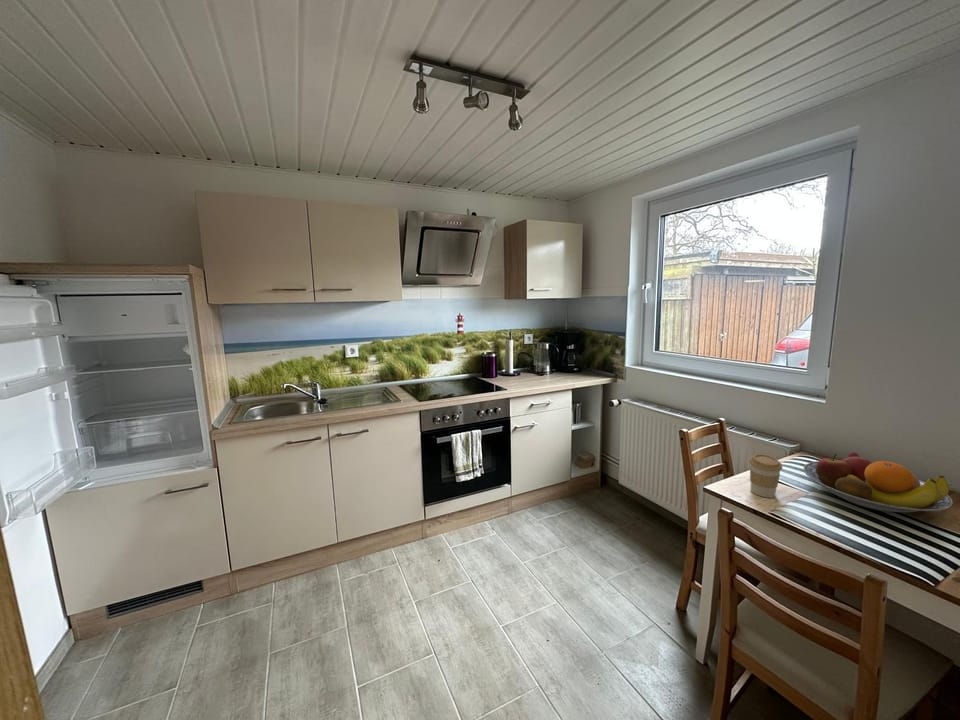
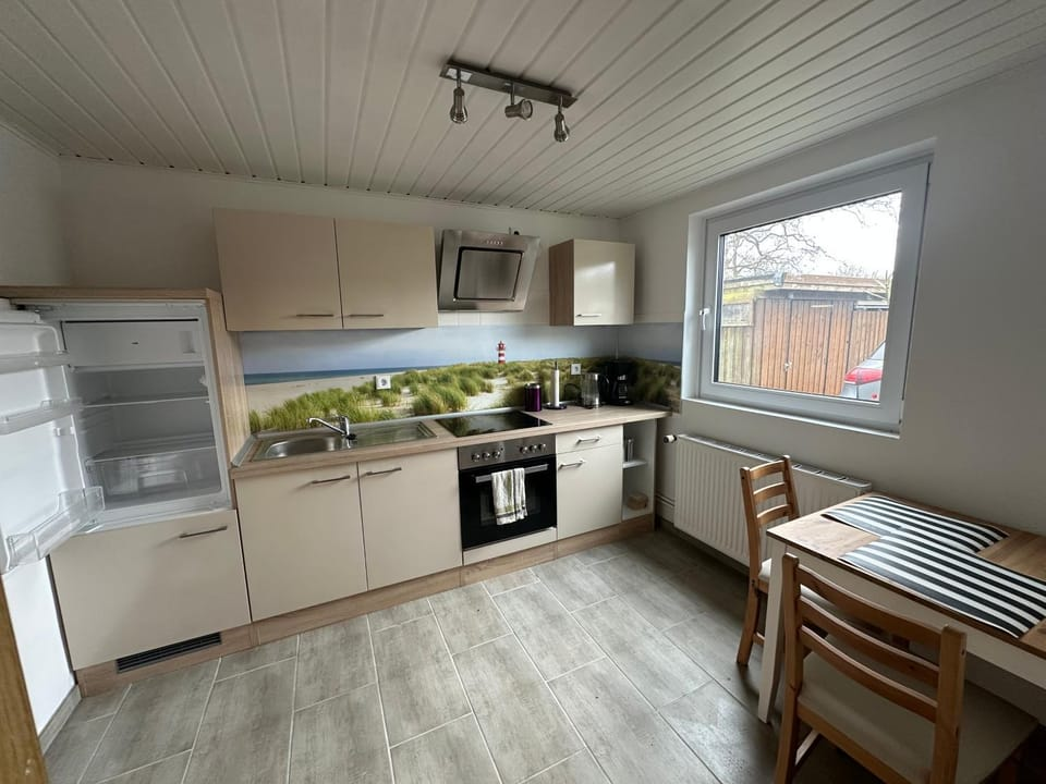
- coffee cup [748,453,783,498]
- fruit bowl [803,451,954,513]
